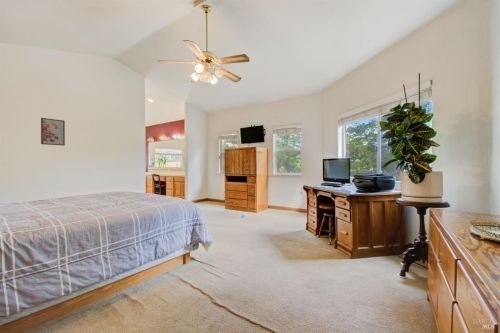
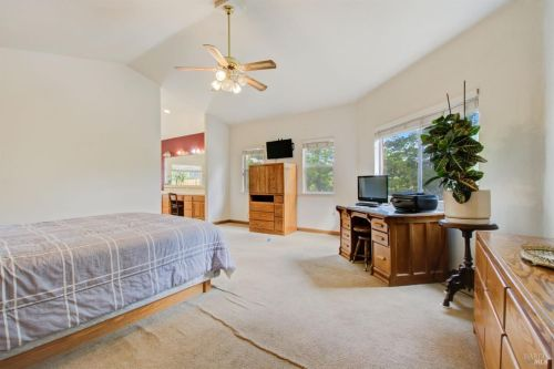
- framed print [40,117,66,147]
